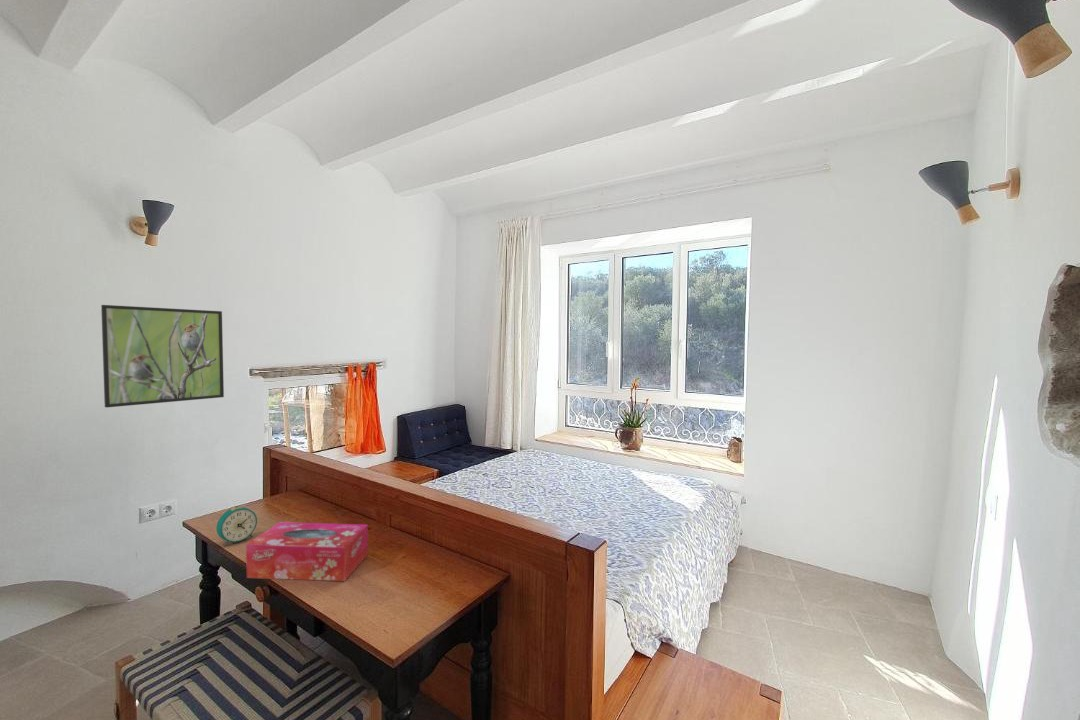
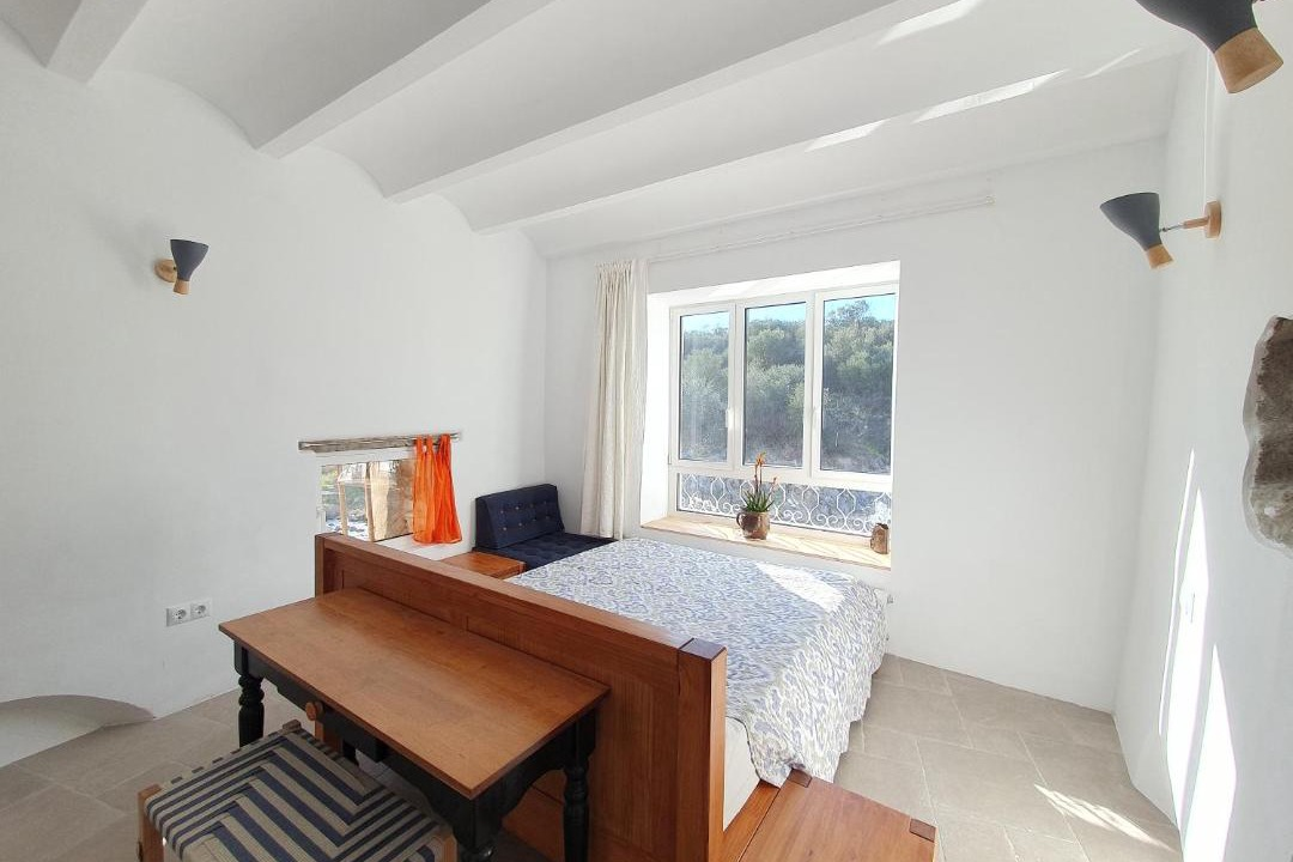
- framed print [100,304,225,409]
- tissue box [245,521,369,582]
- alarm clock [215,505,258,547]
